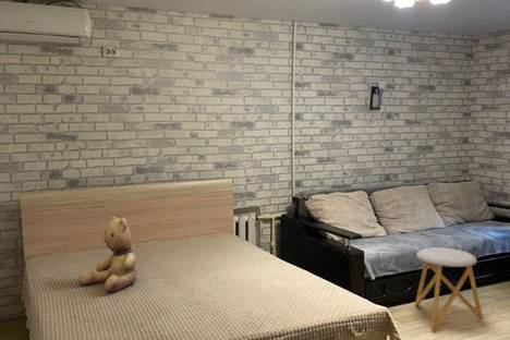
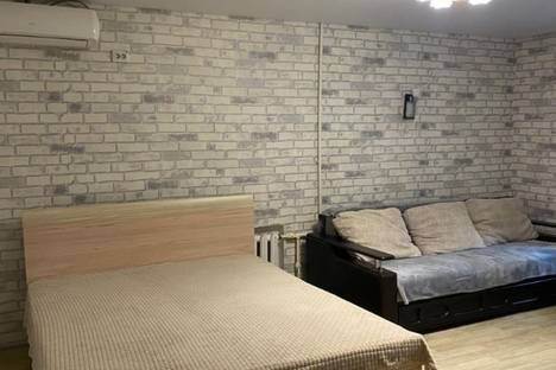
- teddy bear [78,216,137,294]
- stool [414,246,484,332]
